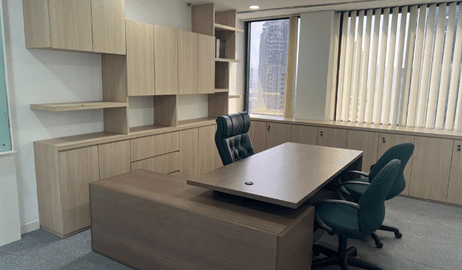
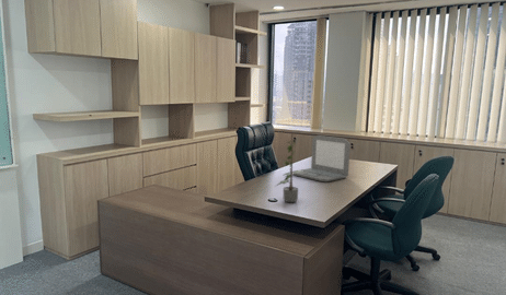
+ potted plant [275,139,303,203]
+ laptop [292,134,352,182]
